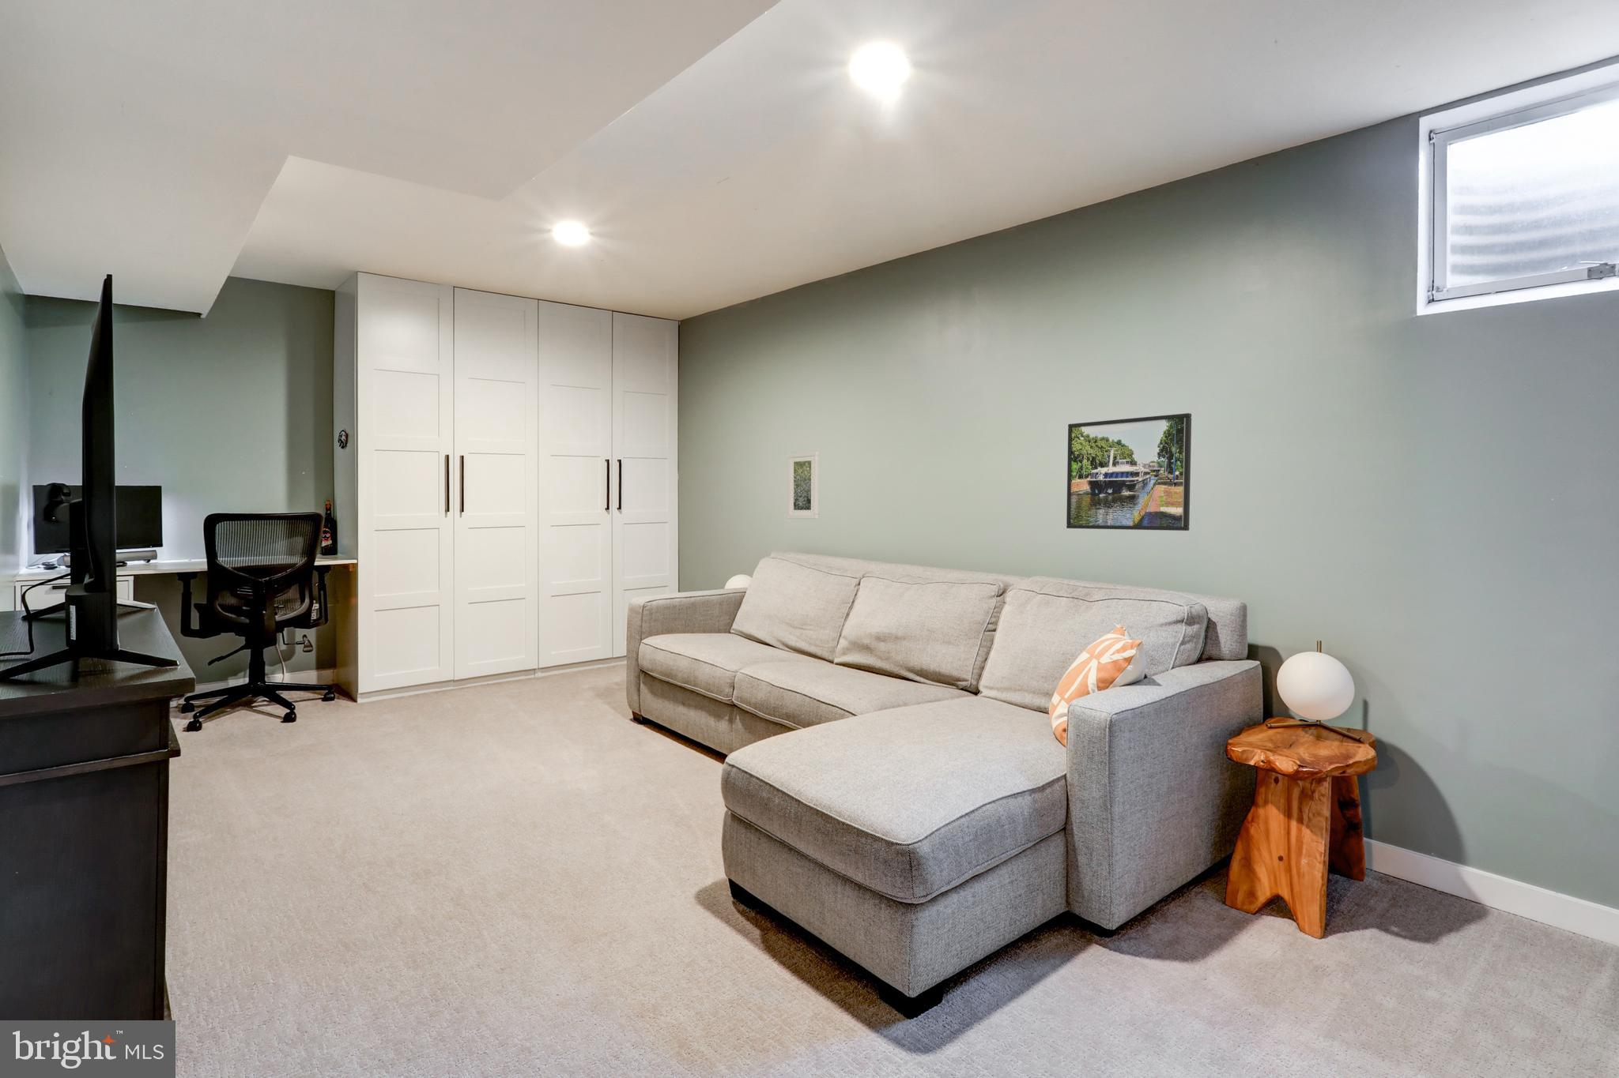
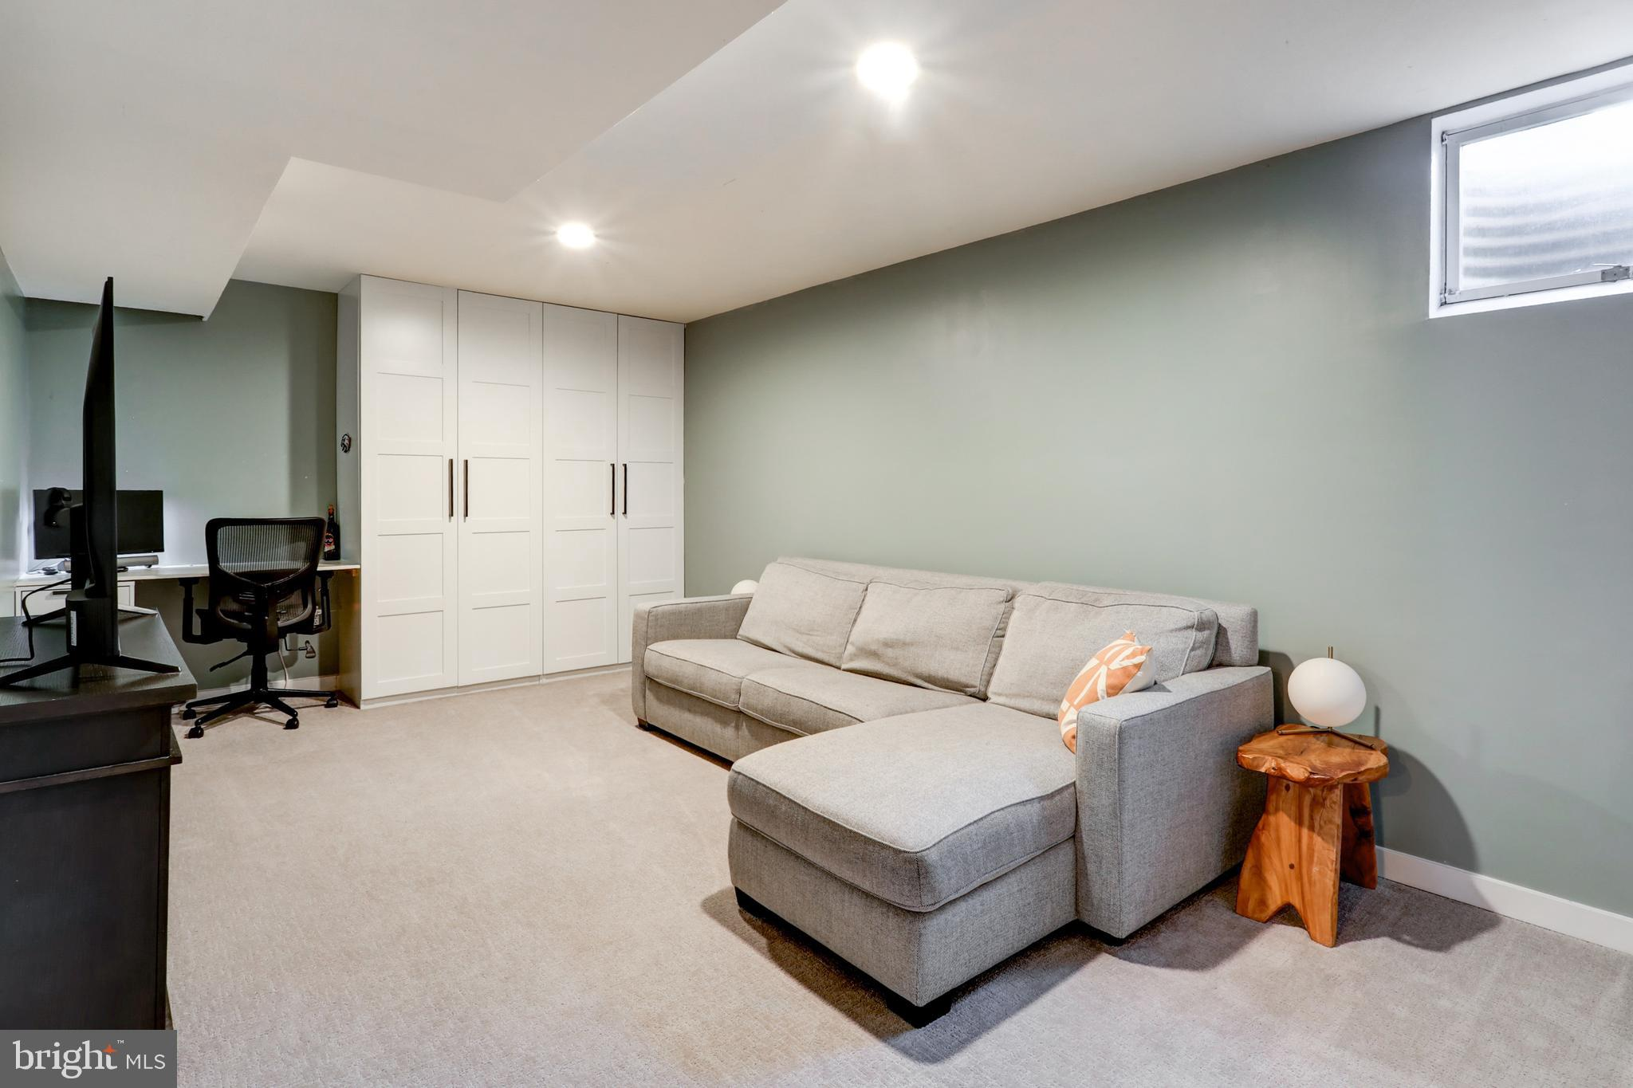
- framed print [1065,413,1192,532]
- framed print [786,451,820,520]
